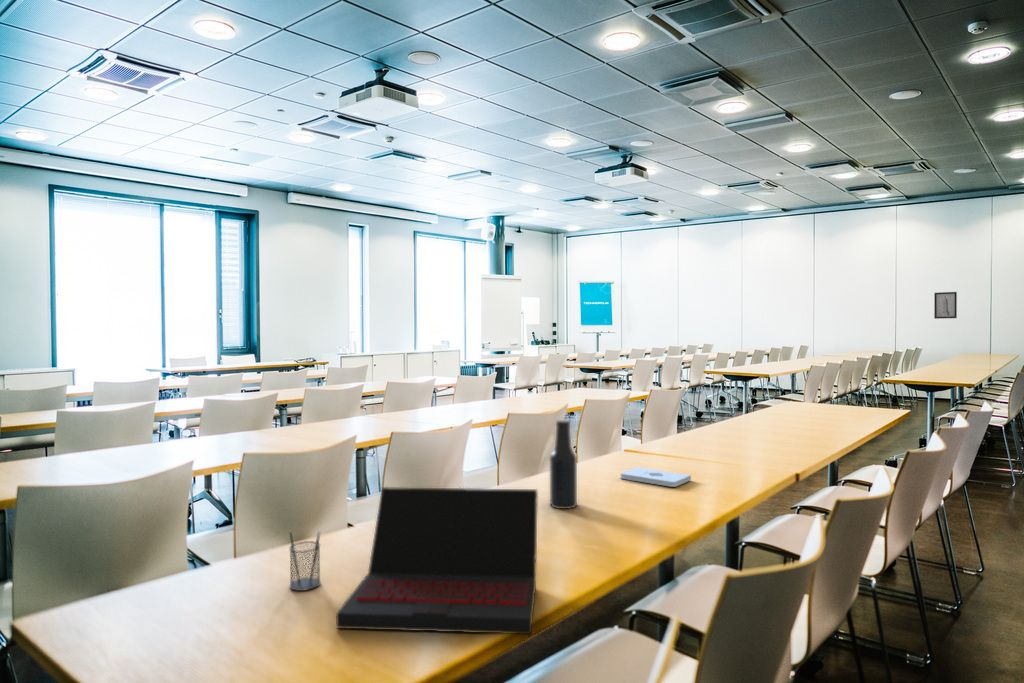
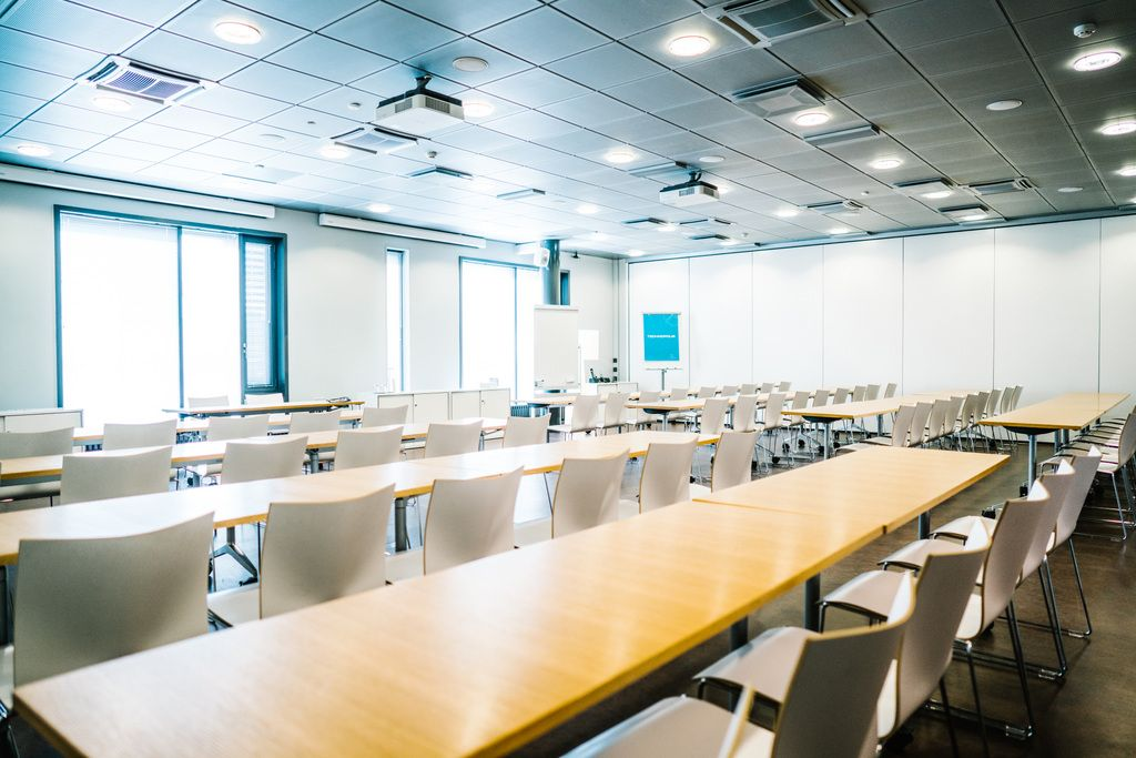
- pencil holder [288,529,322,592]
- beer bottle [548,418,578,510]
- laptop [335,486,539,635]
- notepad [619,466,692,488]
- wall art [933,291,958,320]
